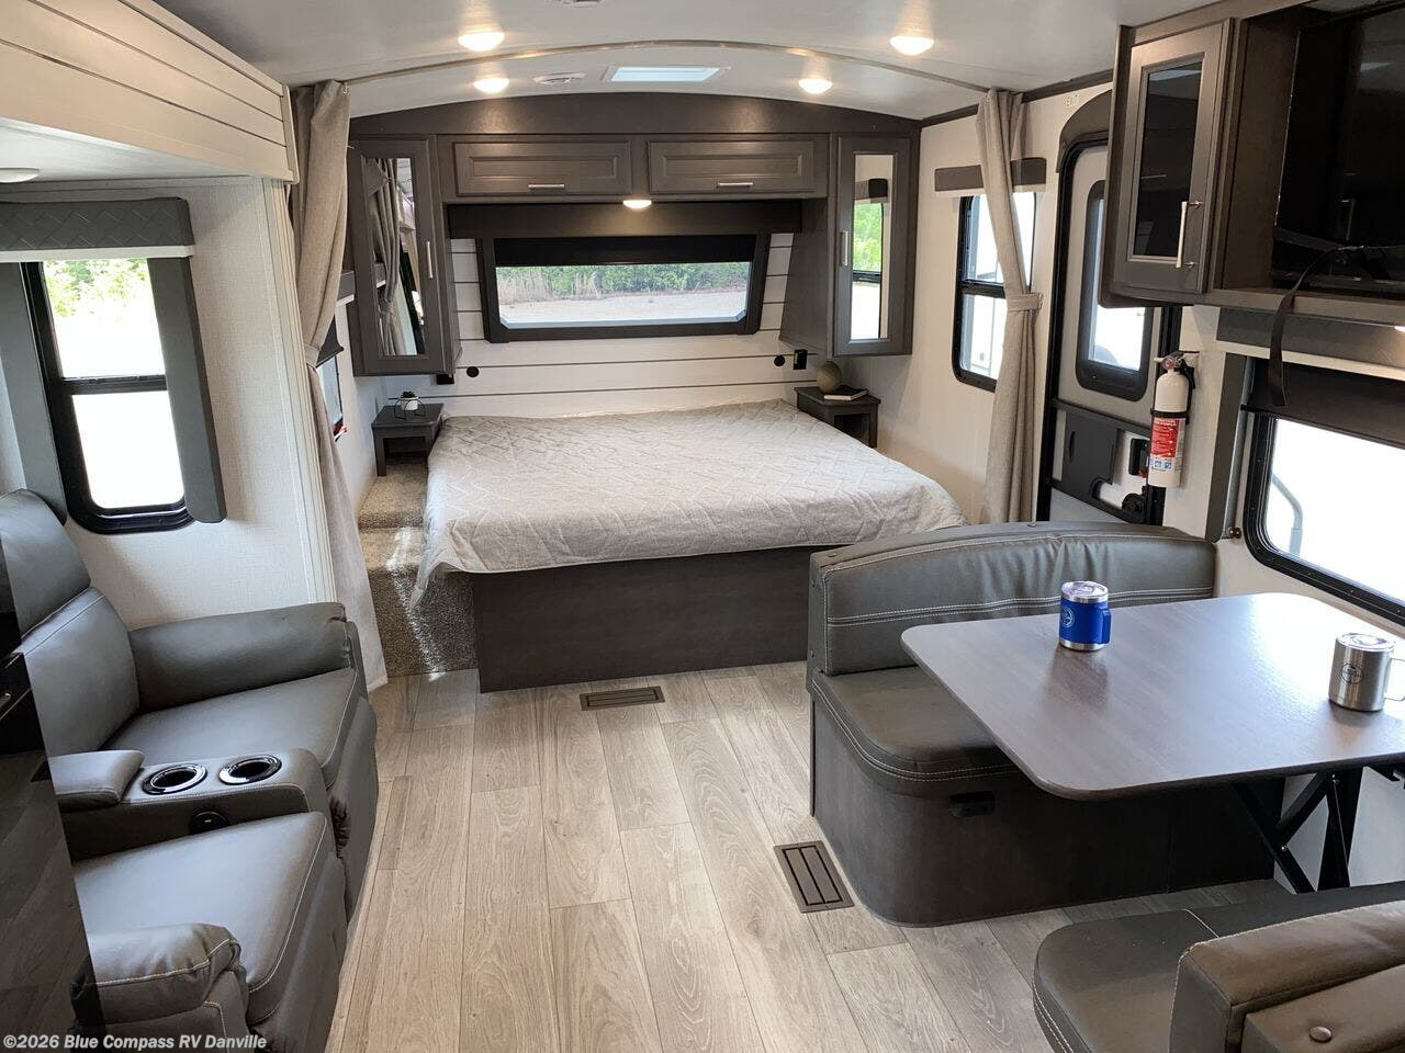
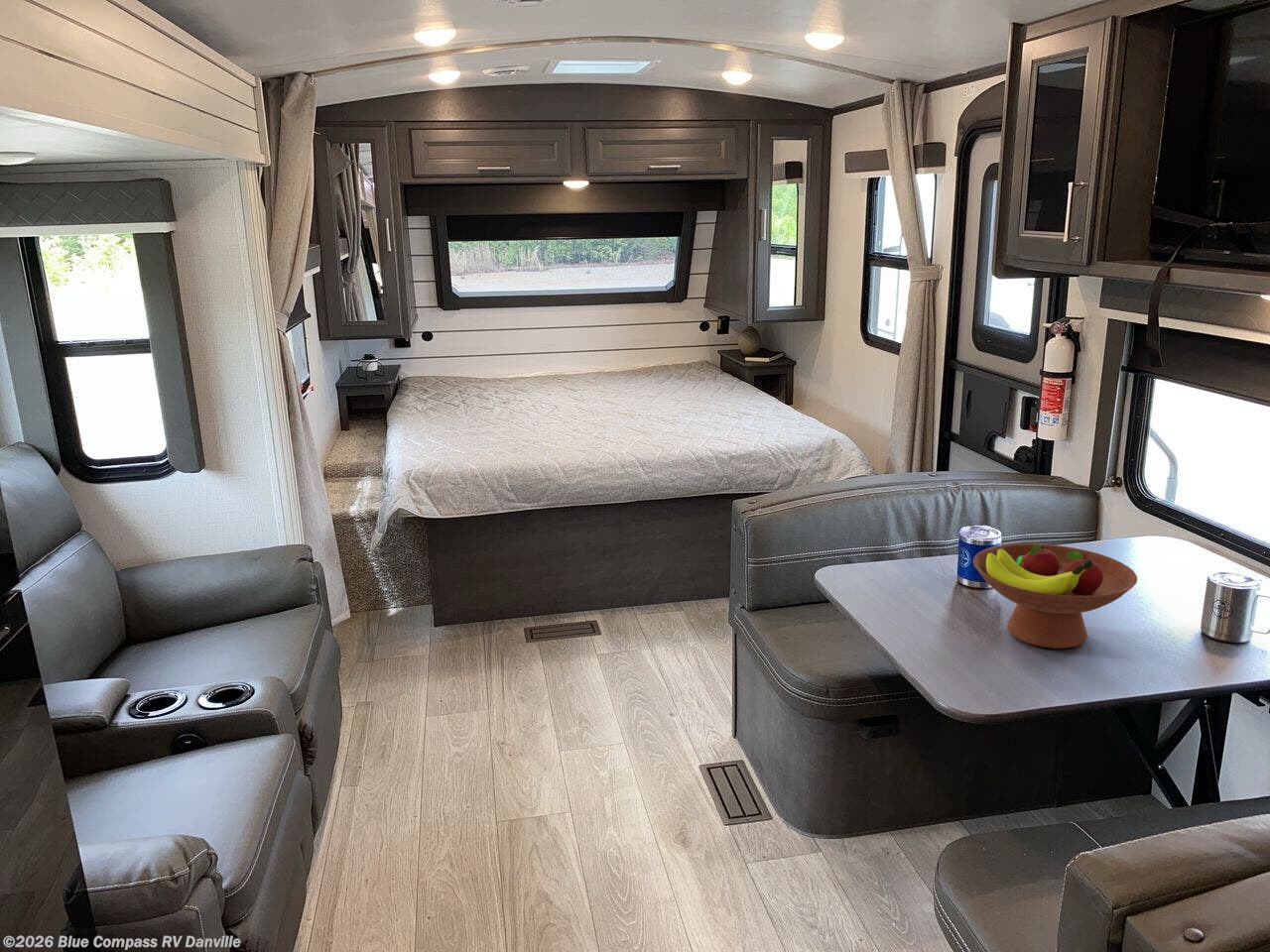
+ fruit bowl [972,542,1138,650]
